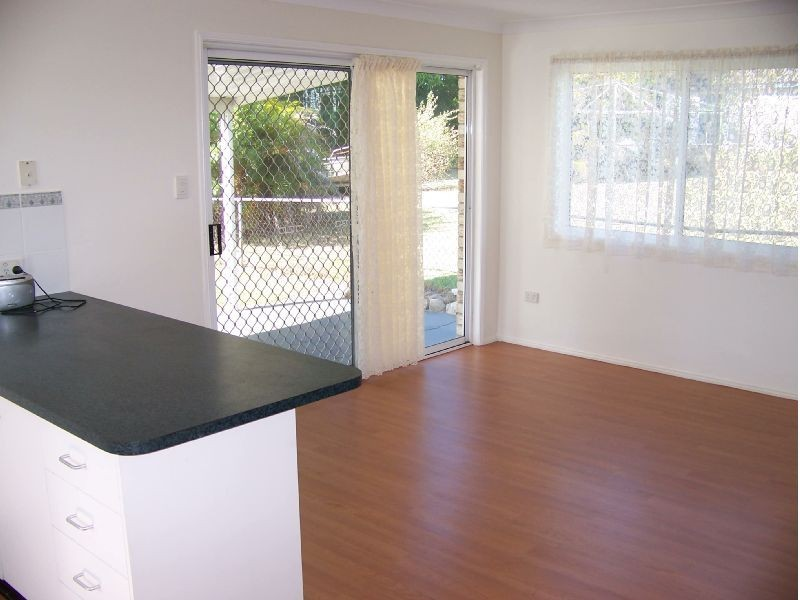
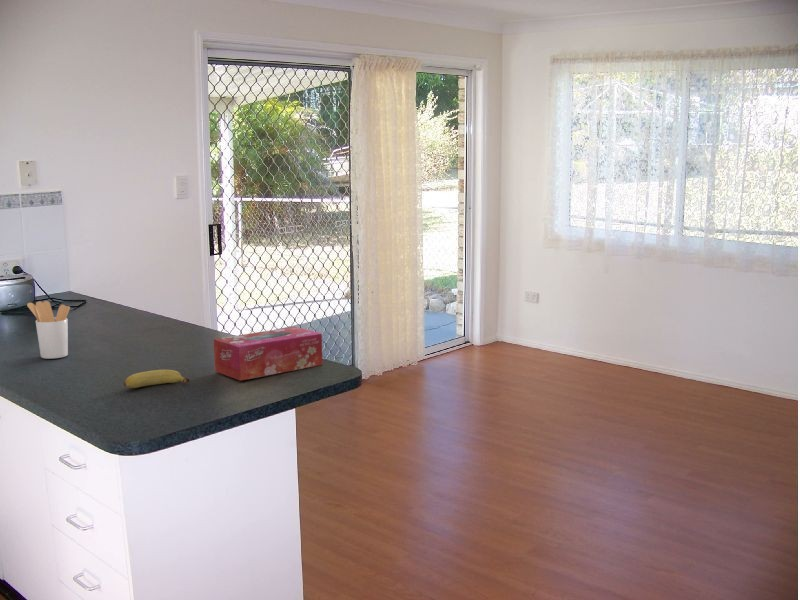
+ banana [122,369,190,389]
+ utensil holder [26,300,71,360]
+ tissue box [213,326,323,382]
